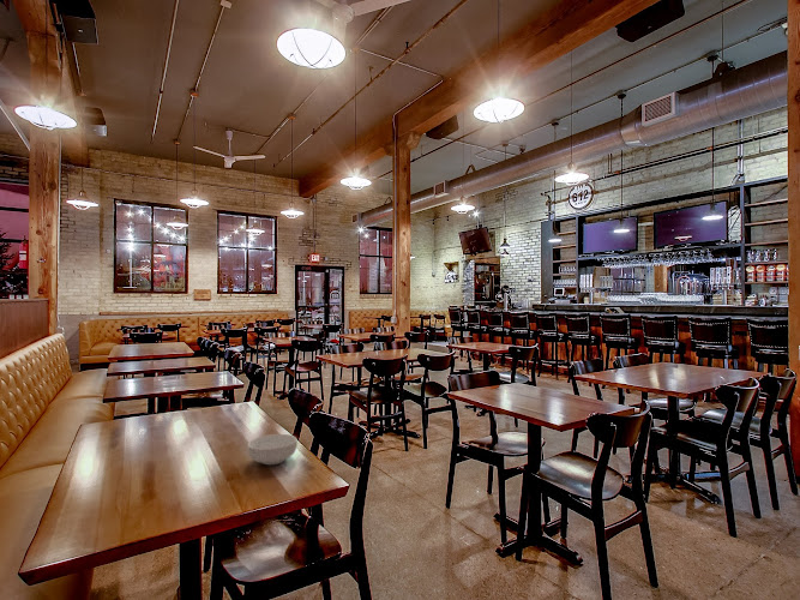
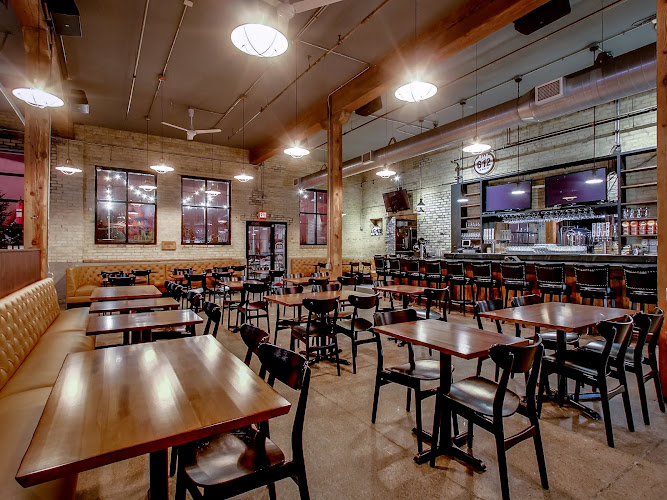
- cereal bowl [246,433,299,466]
